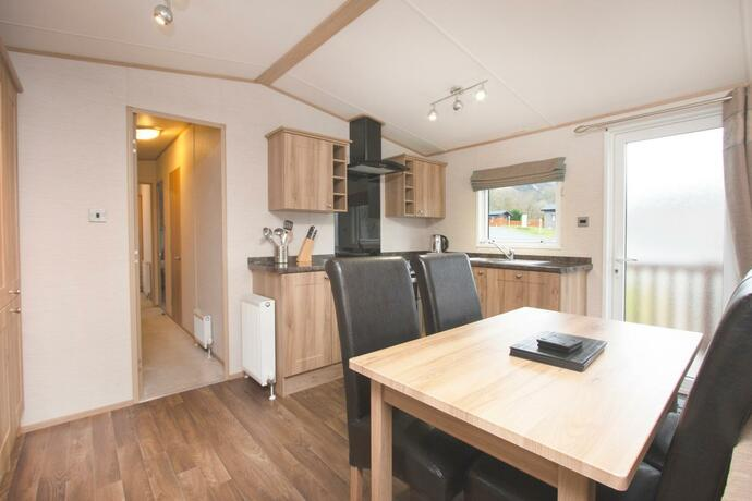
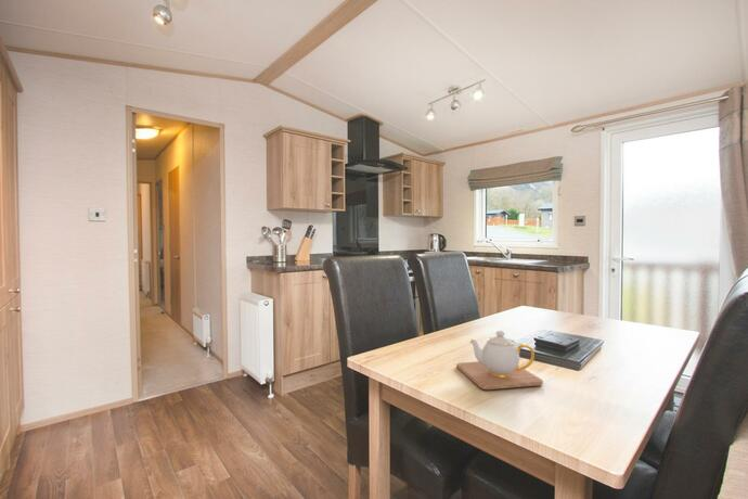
+ teapot [455,330,544,391]
